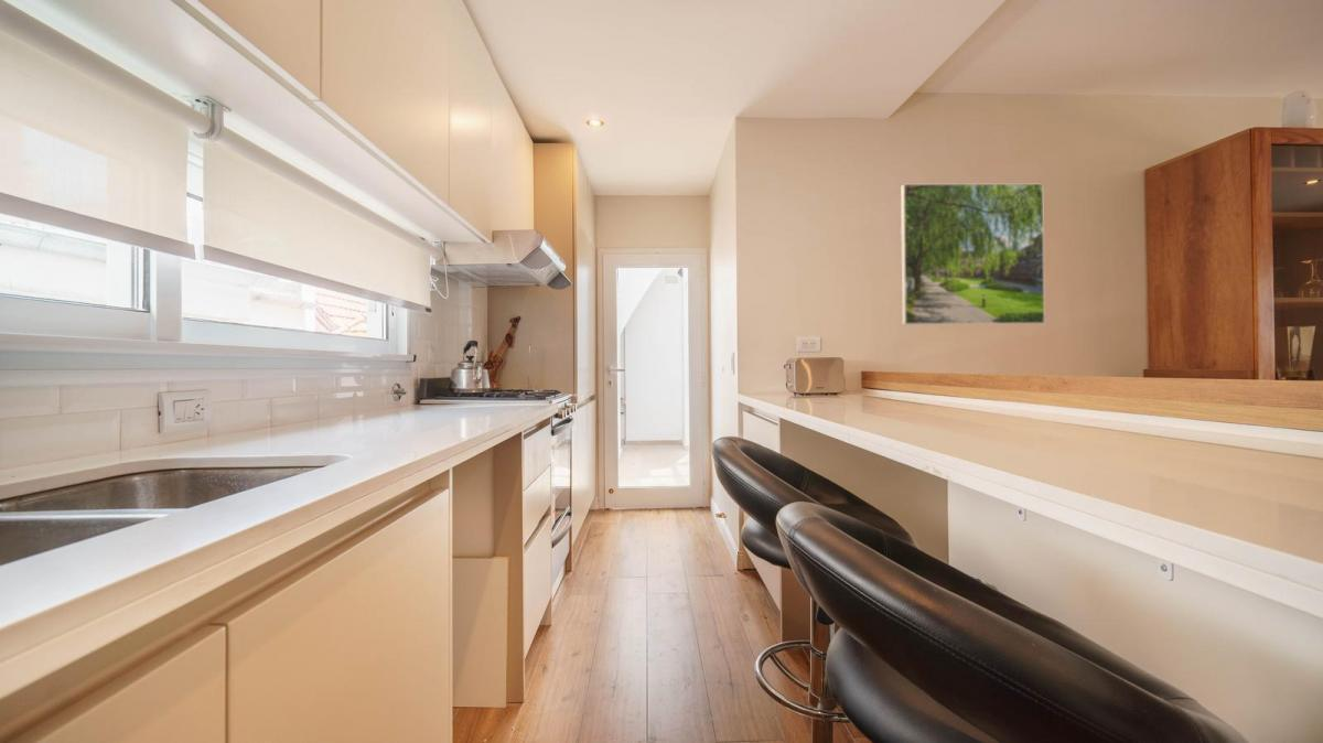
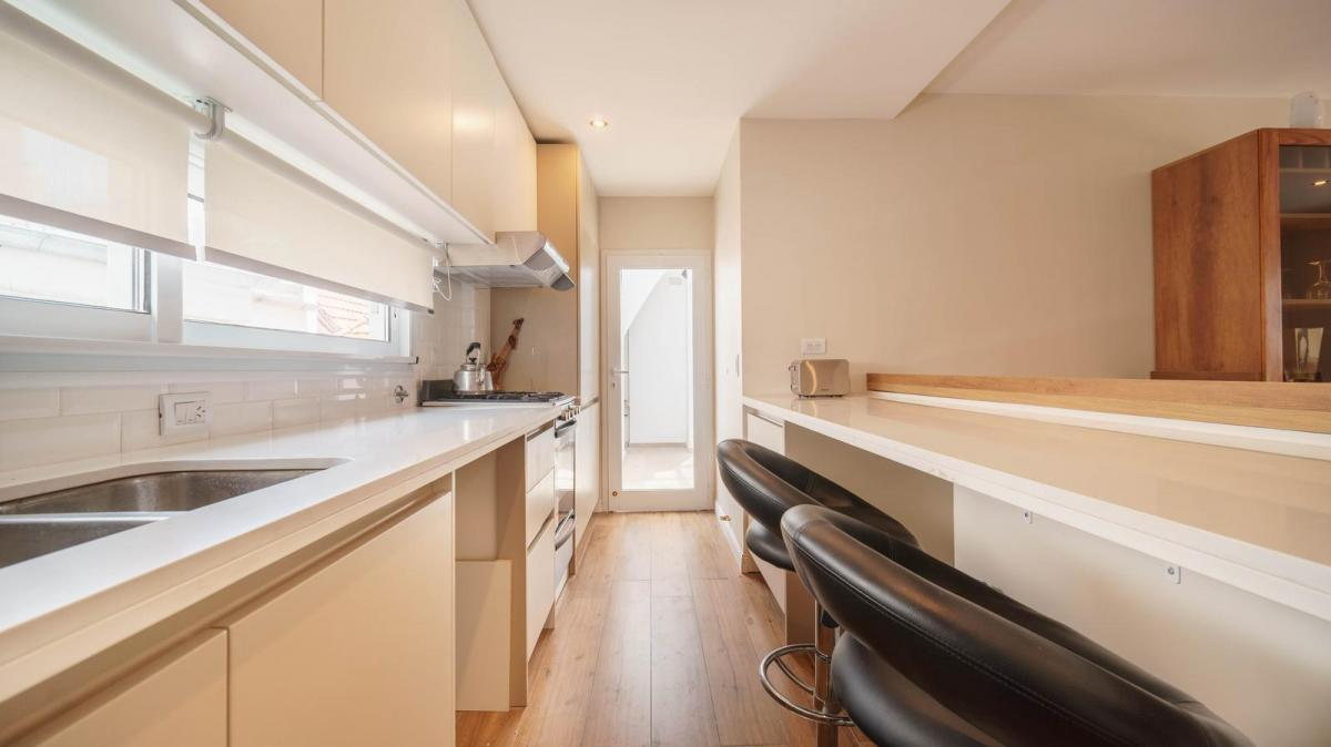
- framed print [900,183,1046,326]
